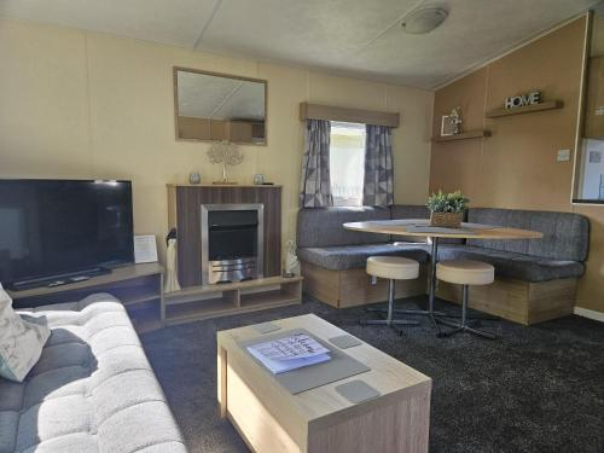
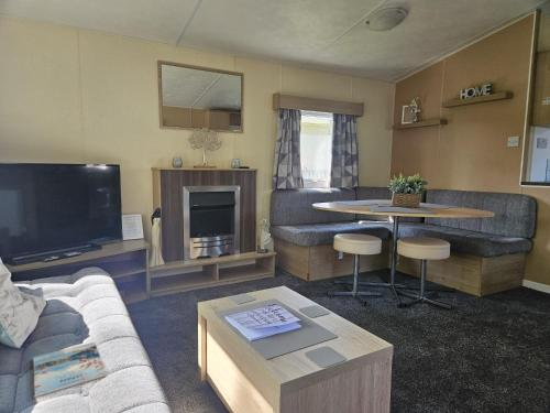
+ magazine [32,341,108,398]
